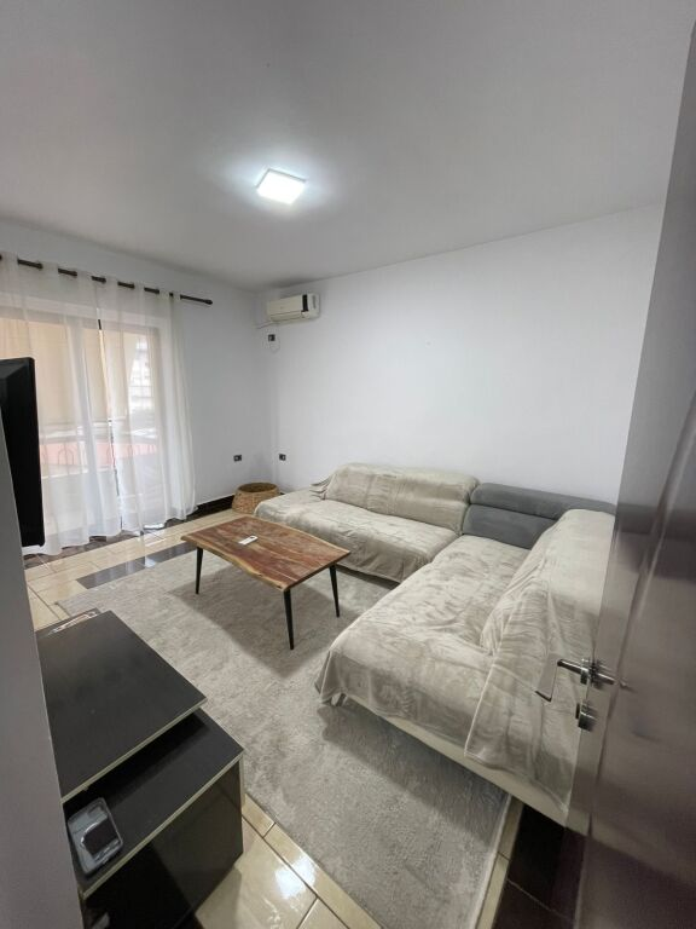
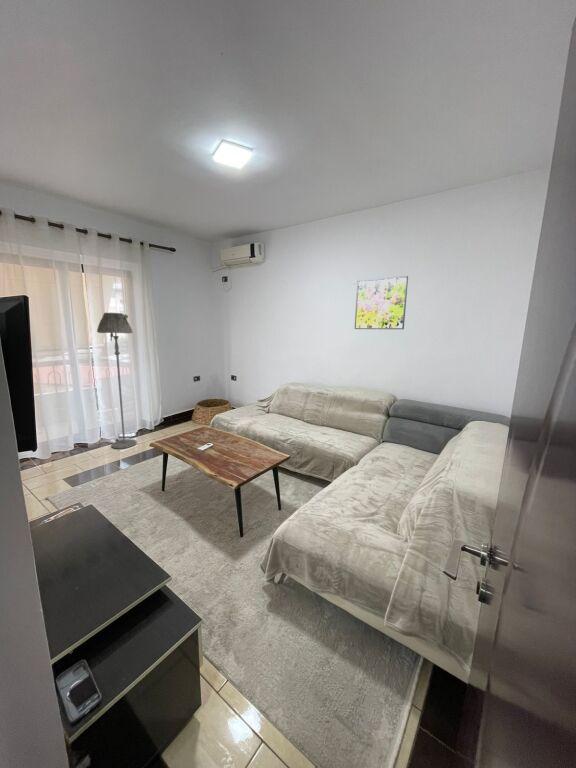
+ floor lamp [96,312,138,450]
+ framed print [354,275,409,330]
